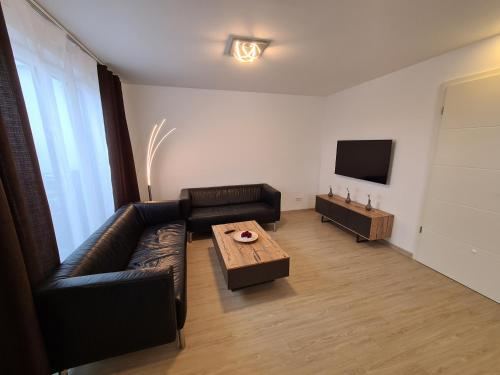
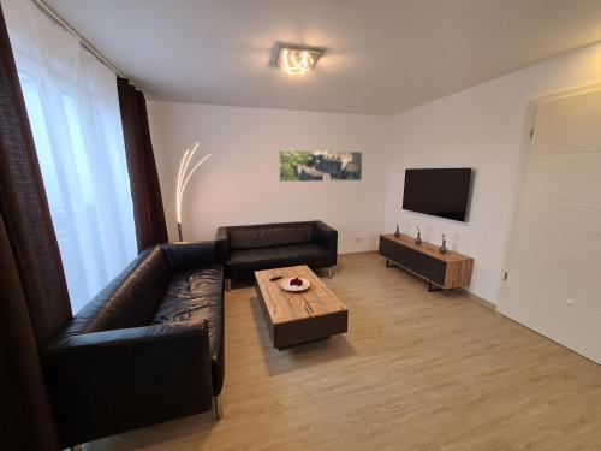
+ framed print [278,149,364,183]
